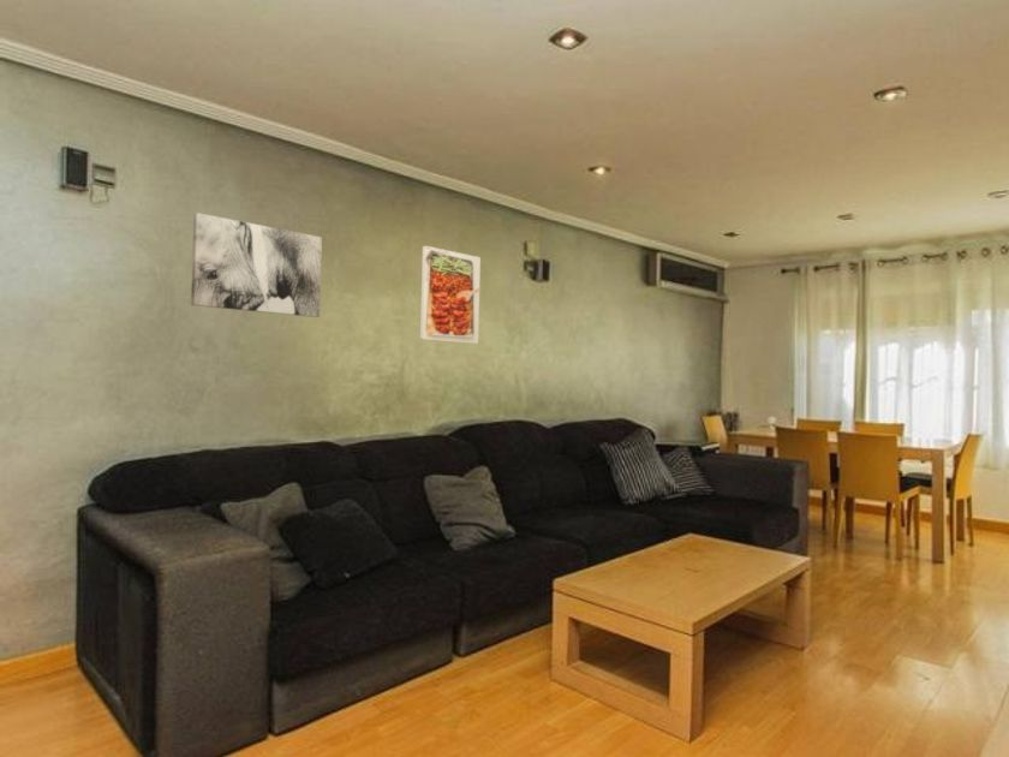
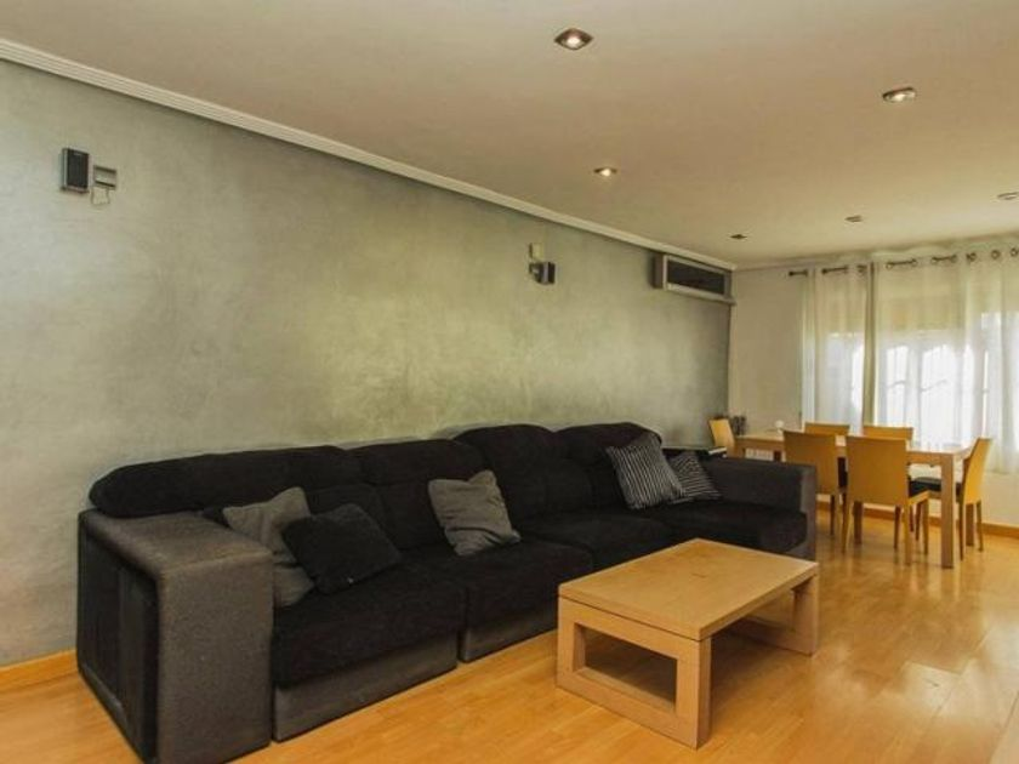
- wall art [190,211,323,318]
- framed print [419,245,482,345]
